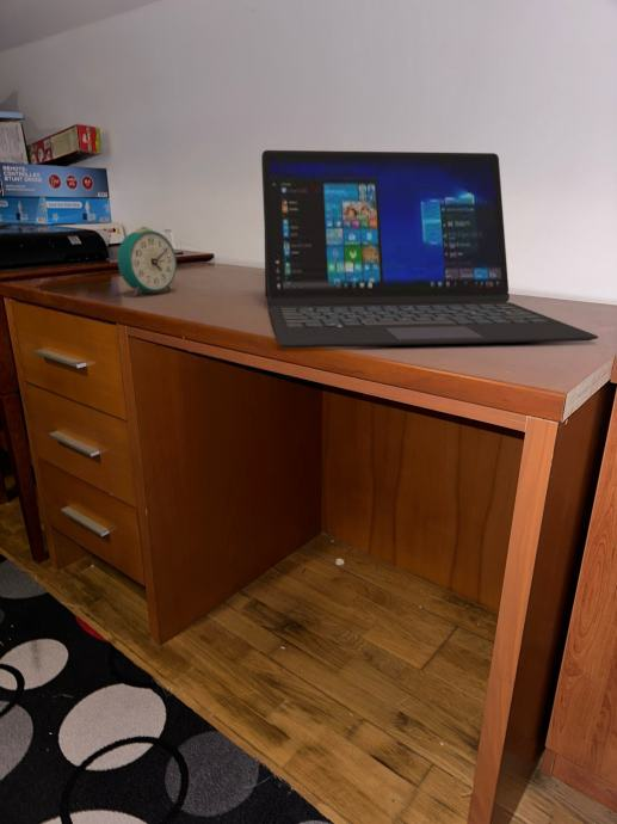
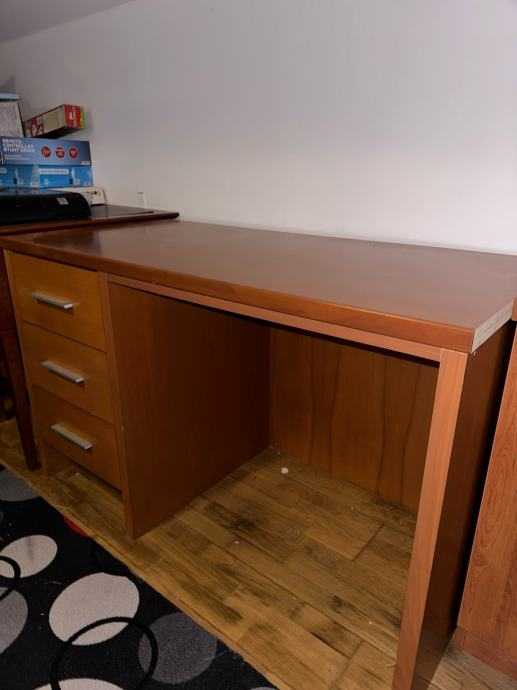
- laptop [260,149,599,349]
- alarm clock [117,226,178,297]
